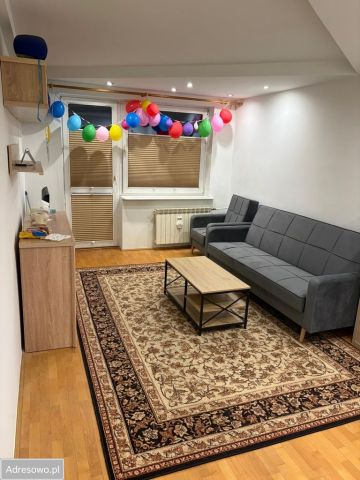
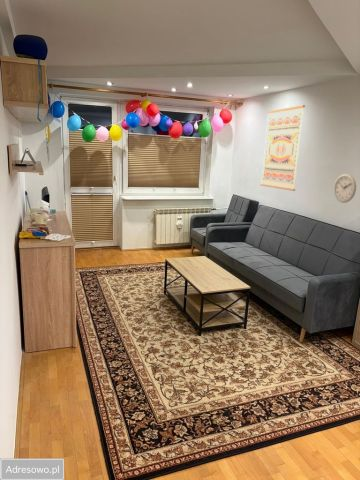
+ wall clock [333,173,357,204]
+ wall art [260,104,306,192]
